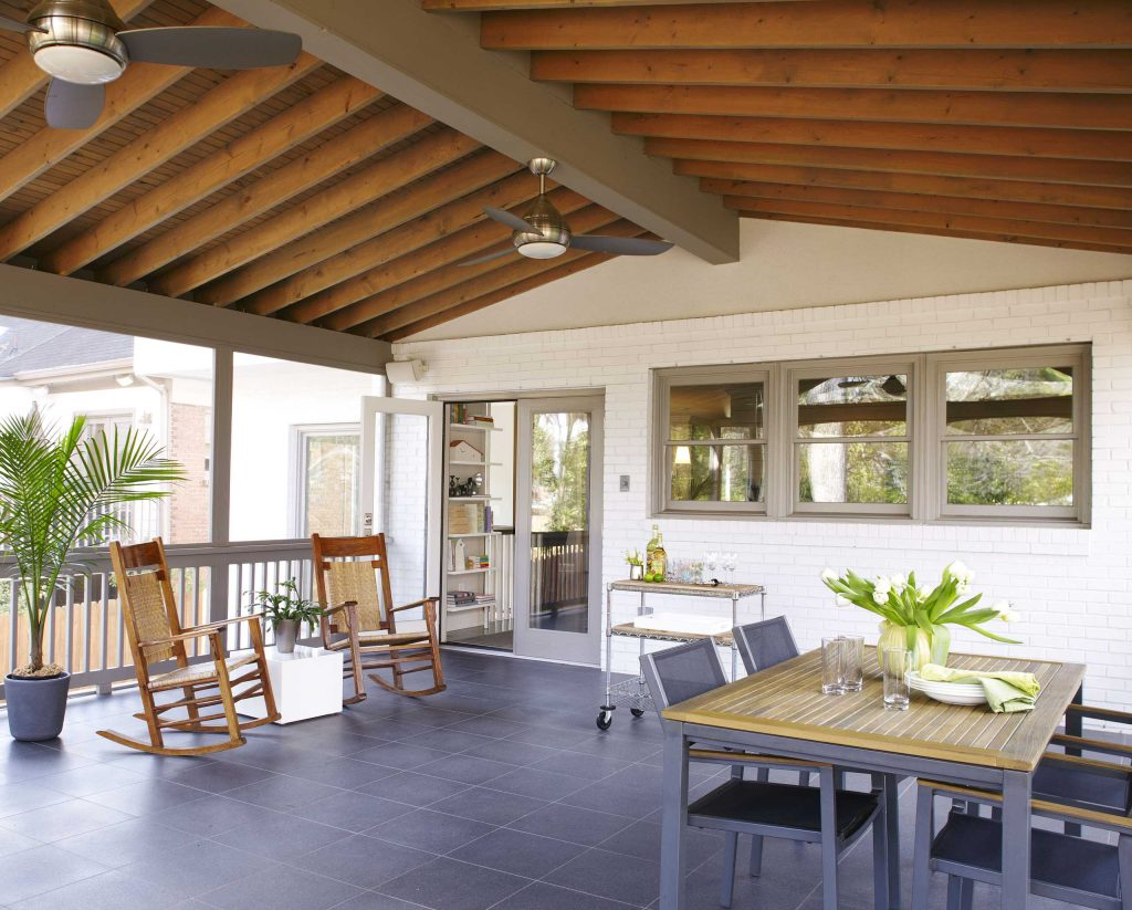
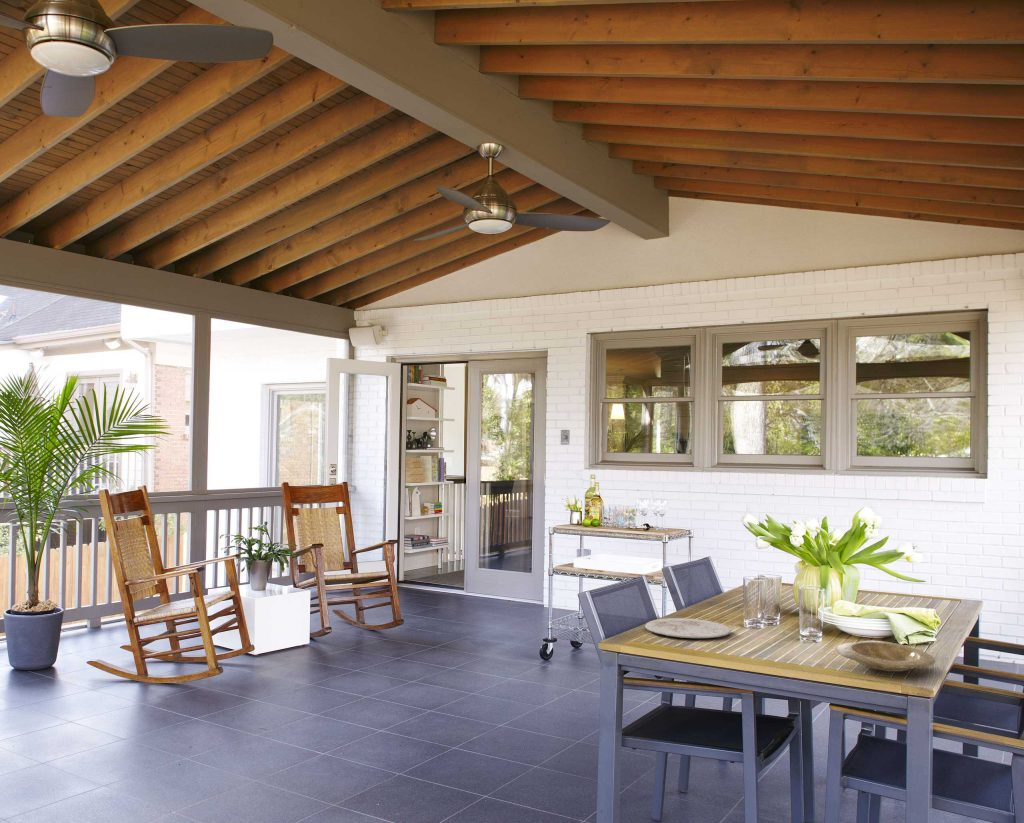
+ plate [835,640,937,673]
+ plate [644,617,732,639]
